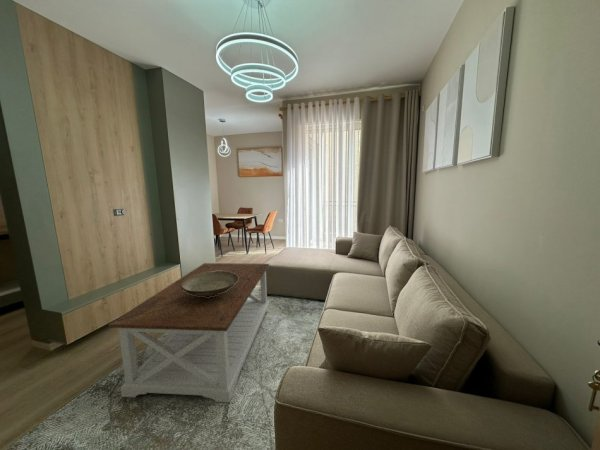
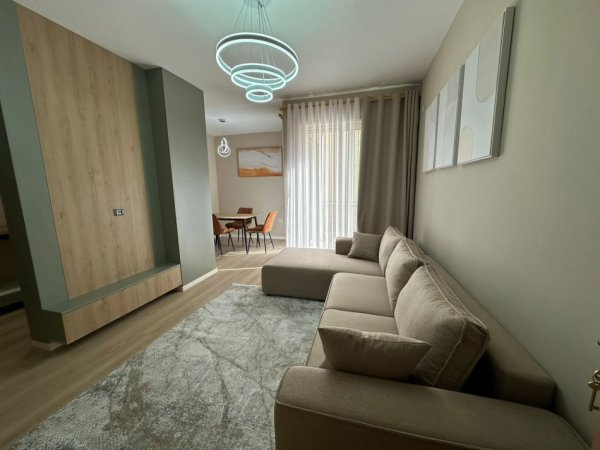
- decorative bowl [181,271,238,297]
- coffee table [108,262,270,403]
